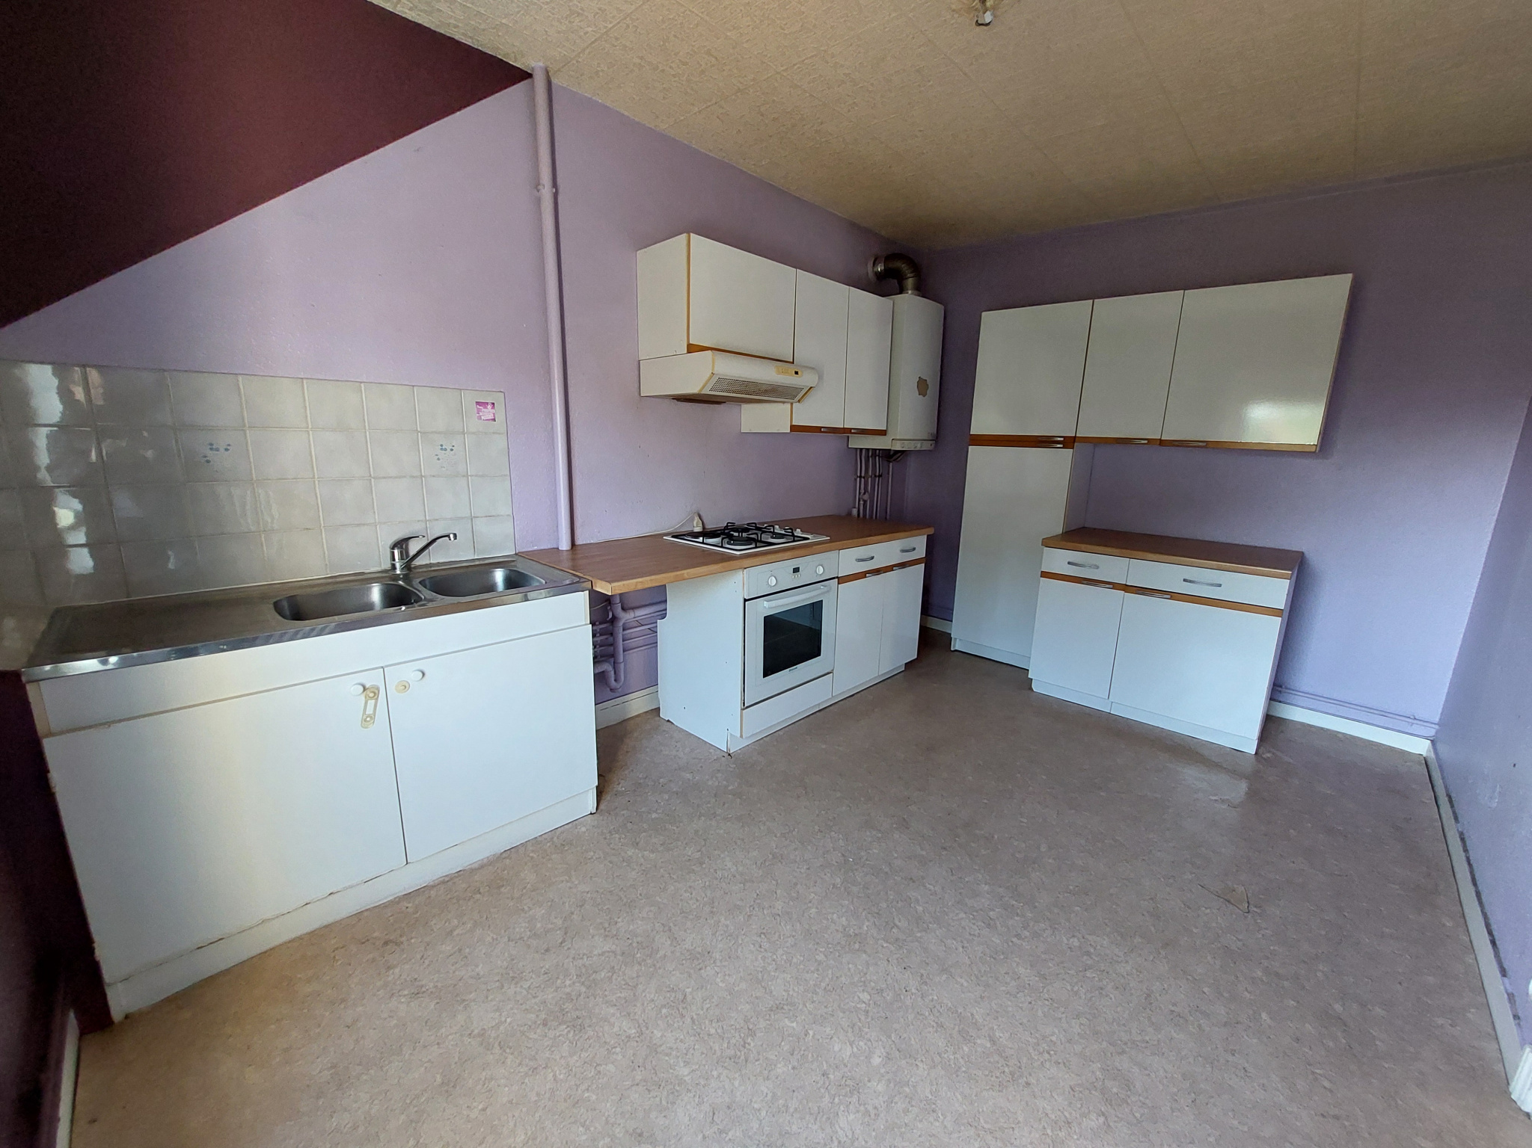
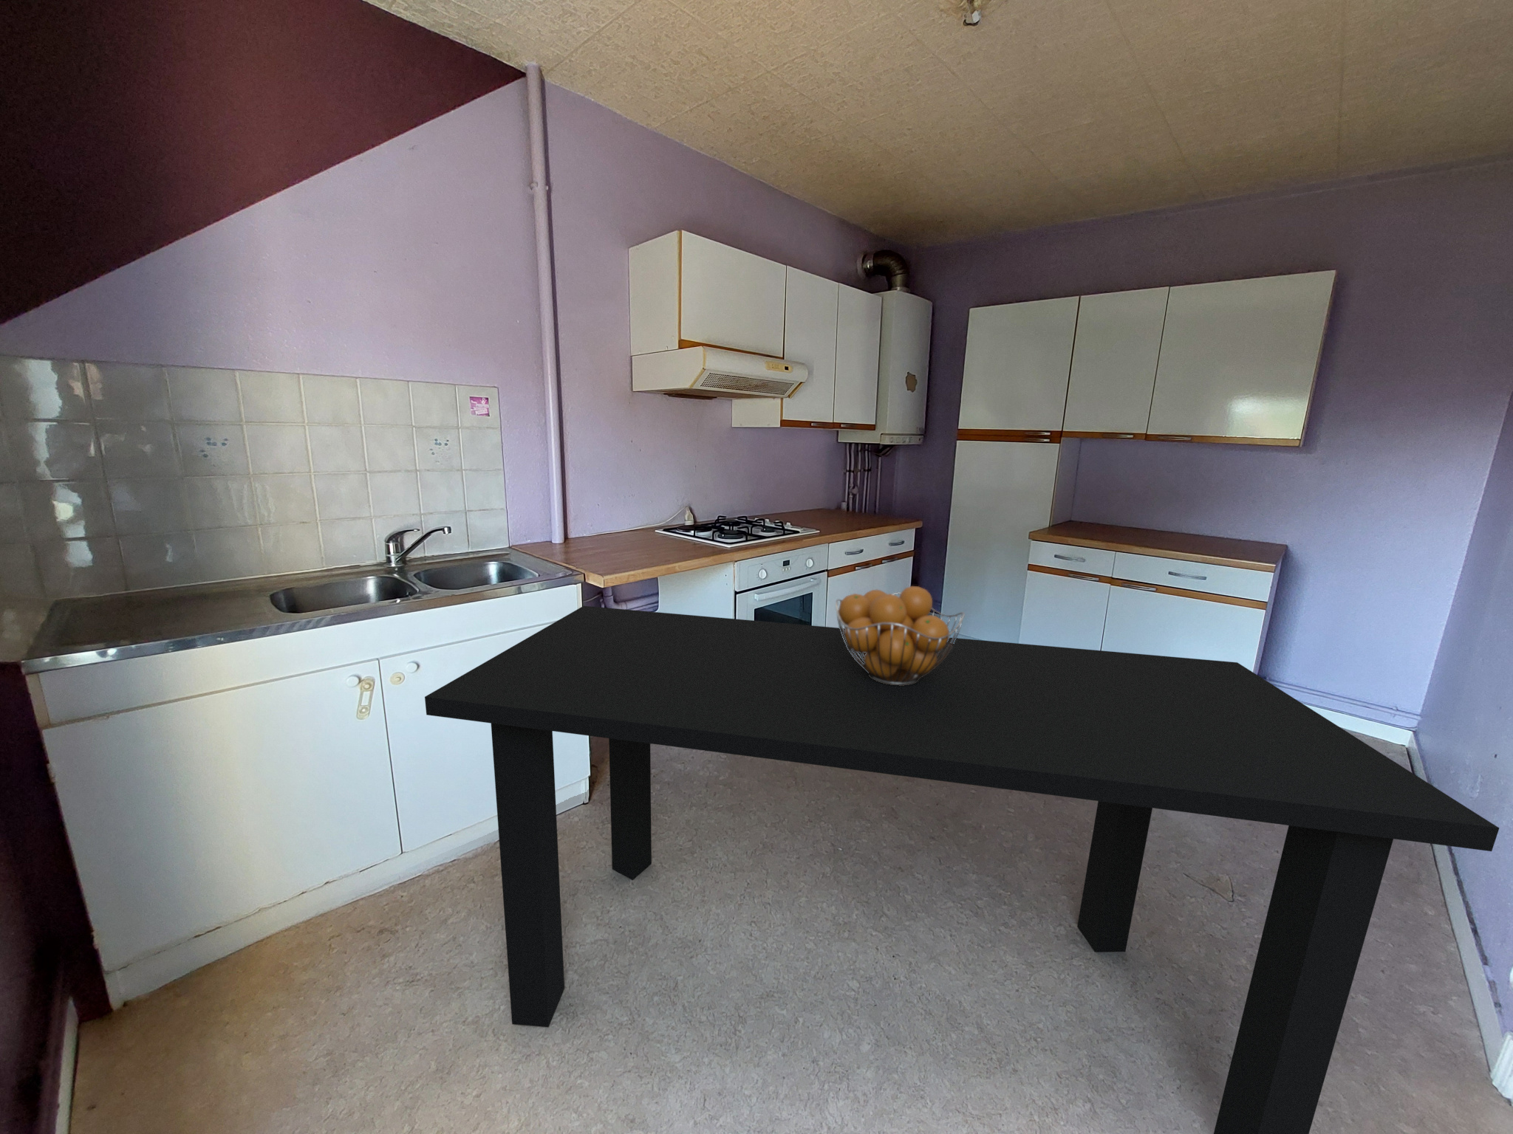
+ fruit basket [835,585,965,686]
+ dining table [424,605,1500,1134]
